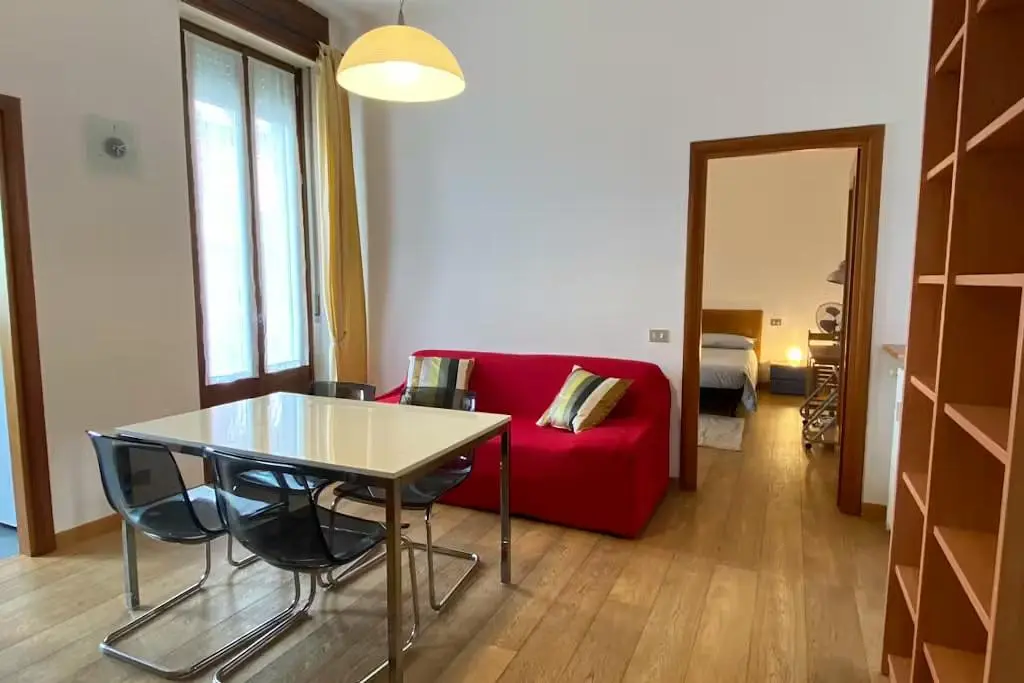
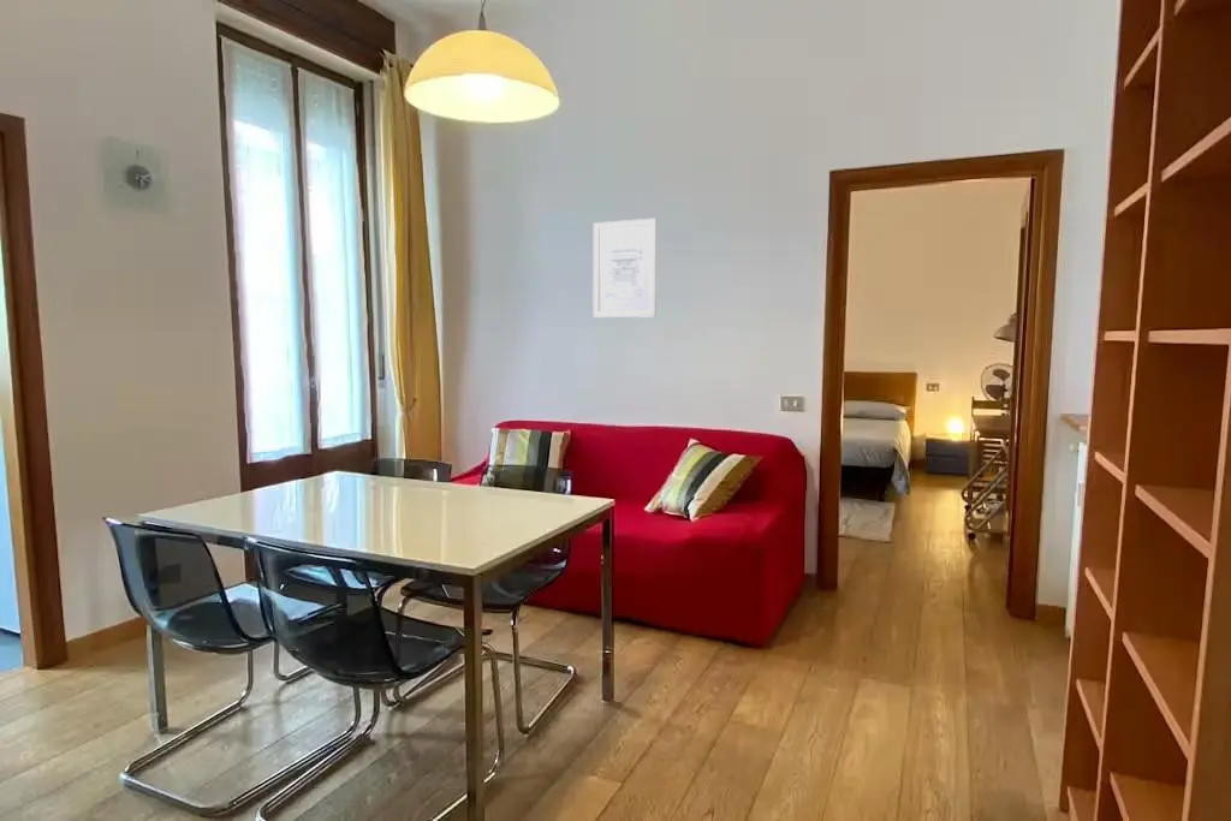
+ wall art [593,218,658,319]
